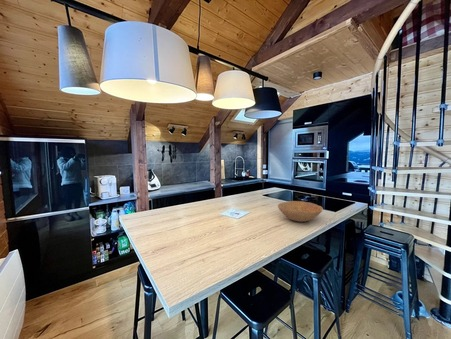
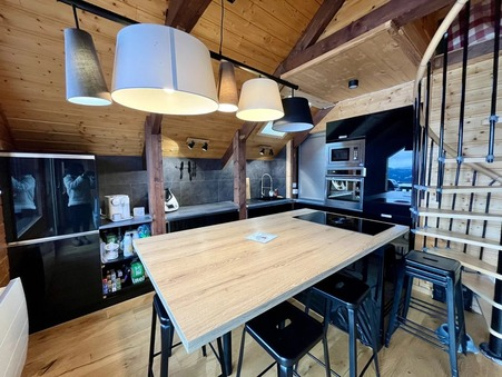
- bowl [277,200,324,223]
